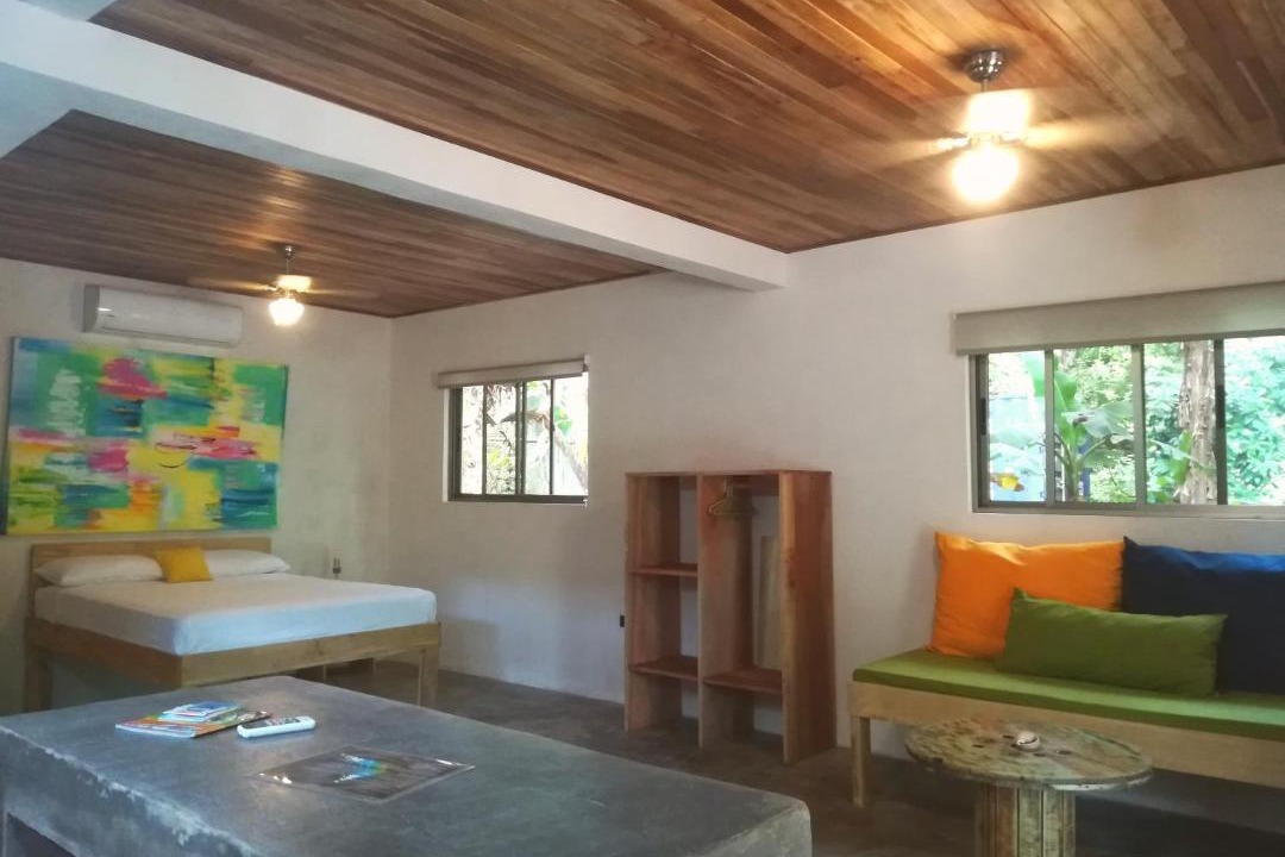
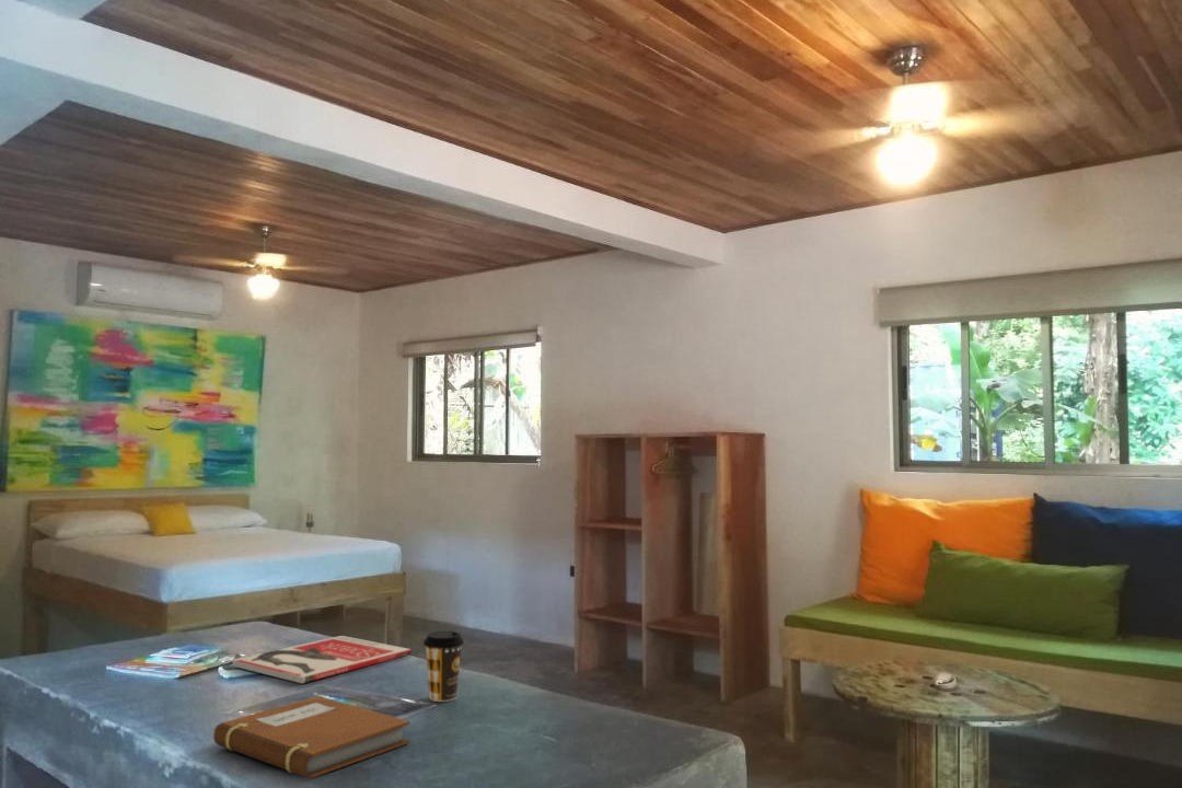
+ notebook [212,695,410,779]
+ coffee cup [422,630,465,703]
+ book [231,635,413,685]
